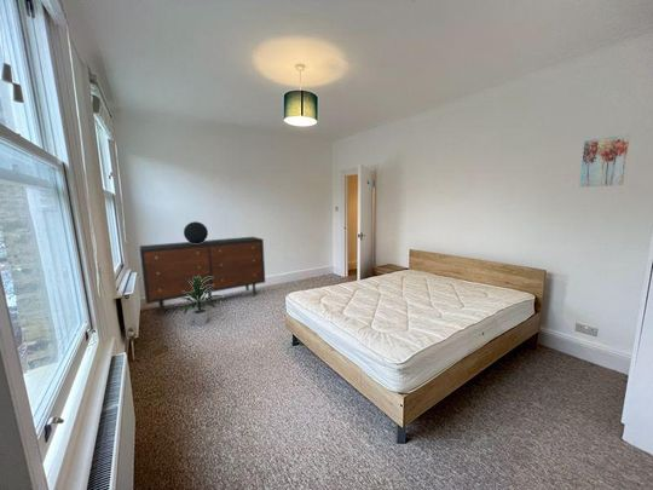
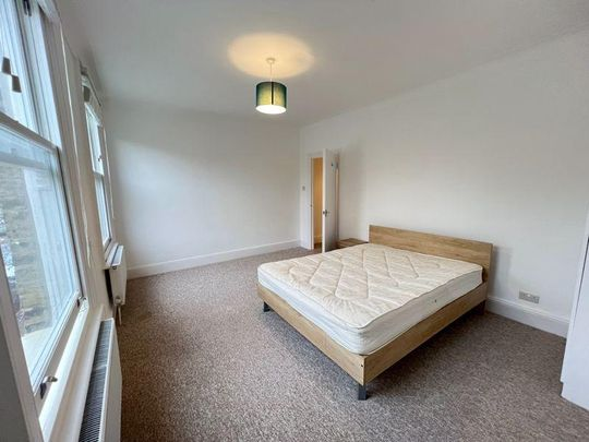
- wall art [578,133,631,189]
- dresser [139,236,266,316]
- indoor plant [179,276,221,328]
- decorative globe [183,220,209,243]
